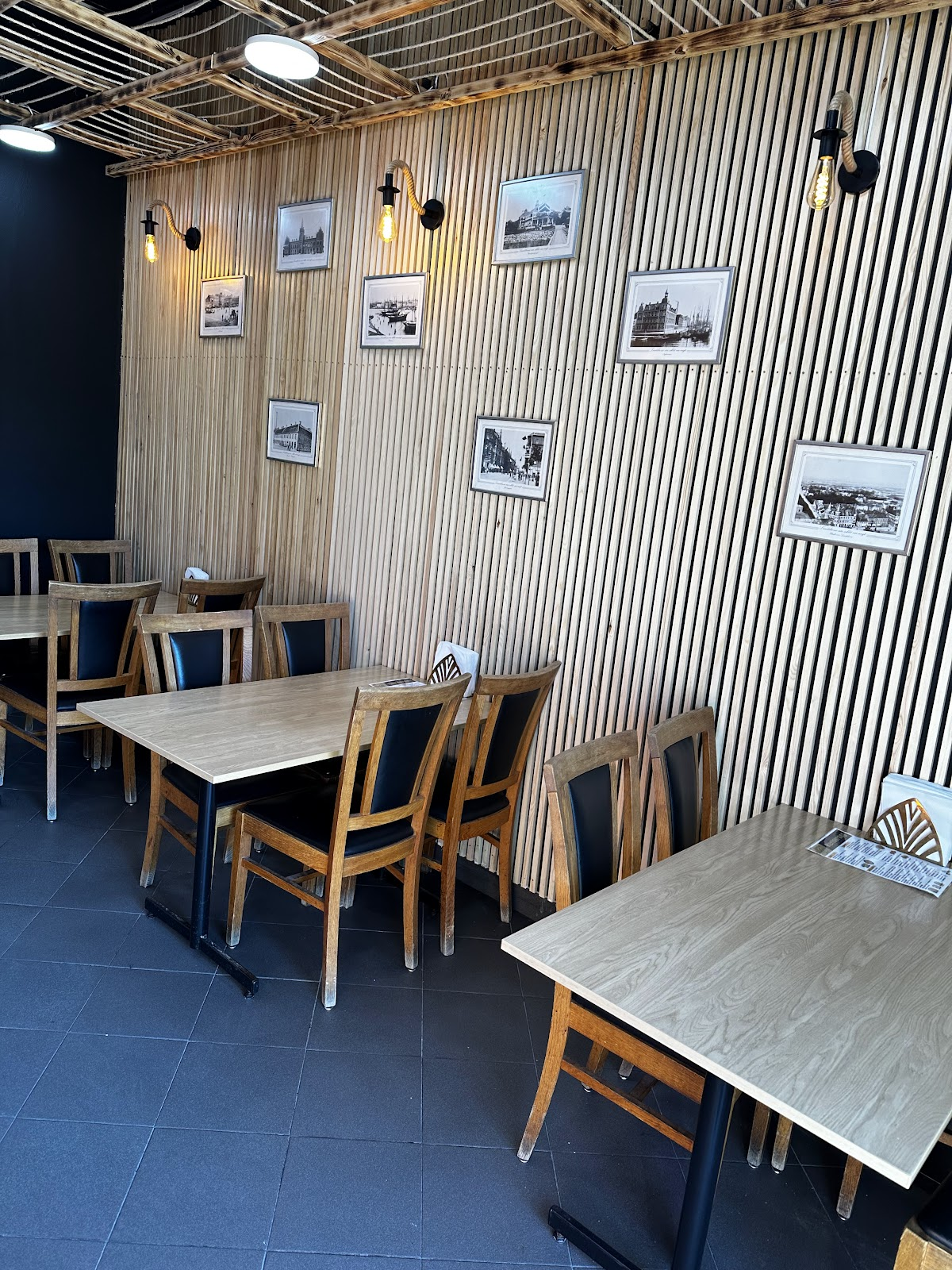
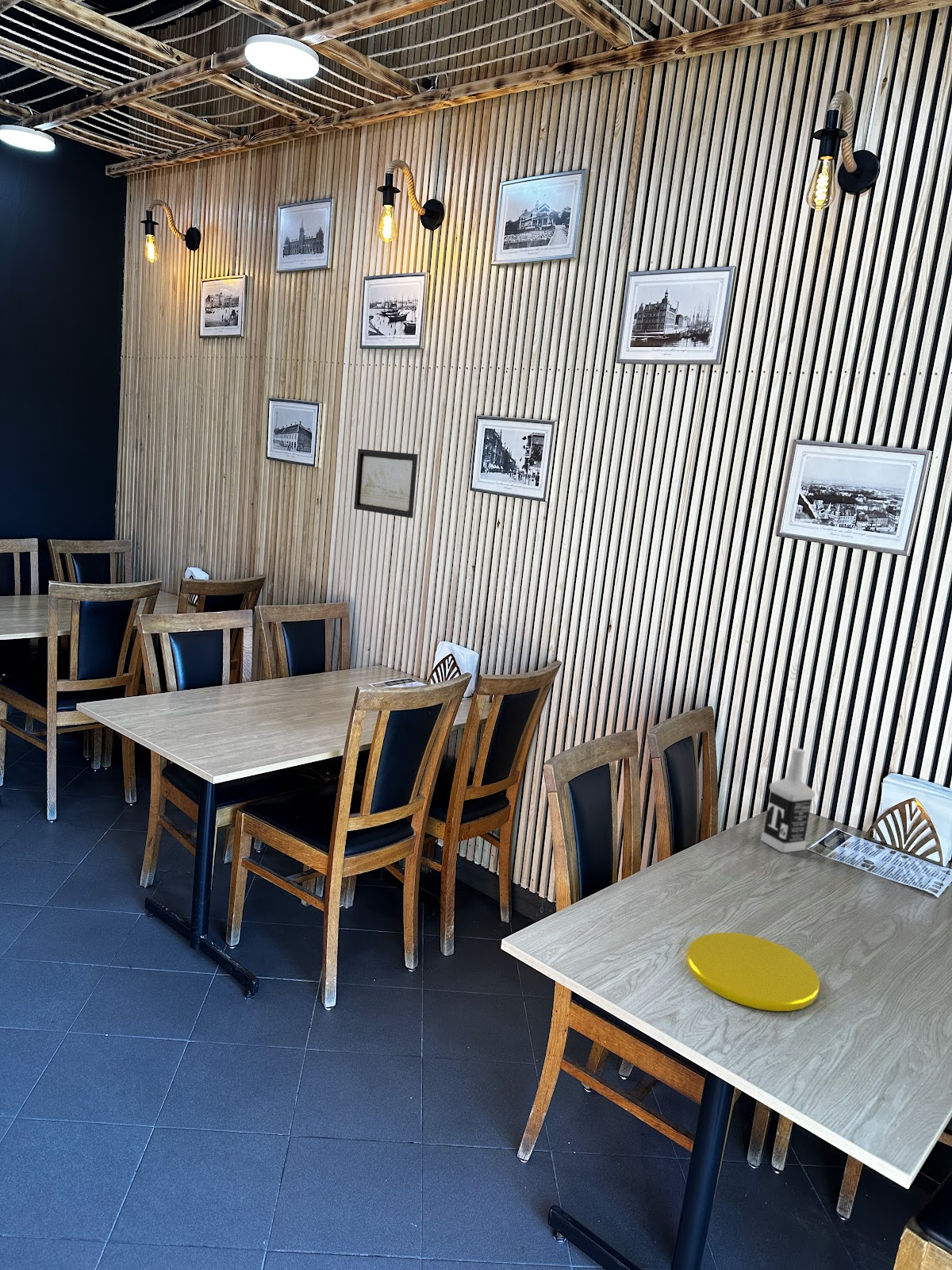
+ wall art [353,448,419,519]
+ plate [685,932,820,1012]
+ vodka [760,748,816,853]
